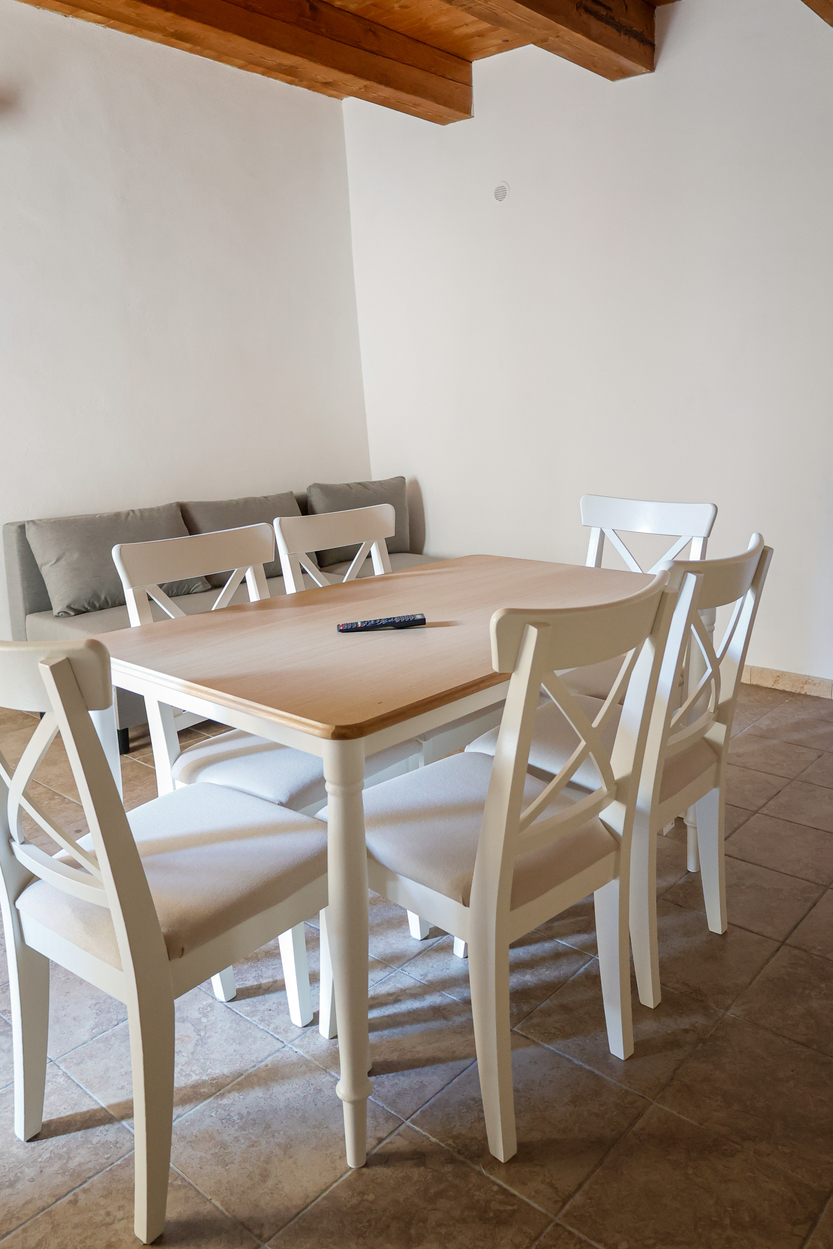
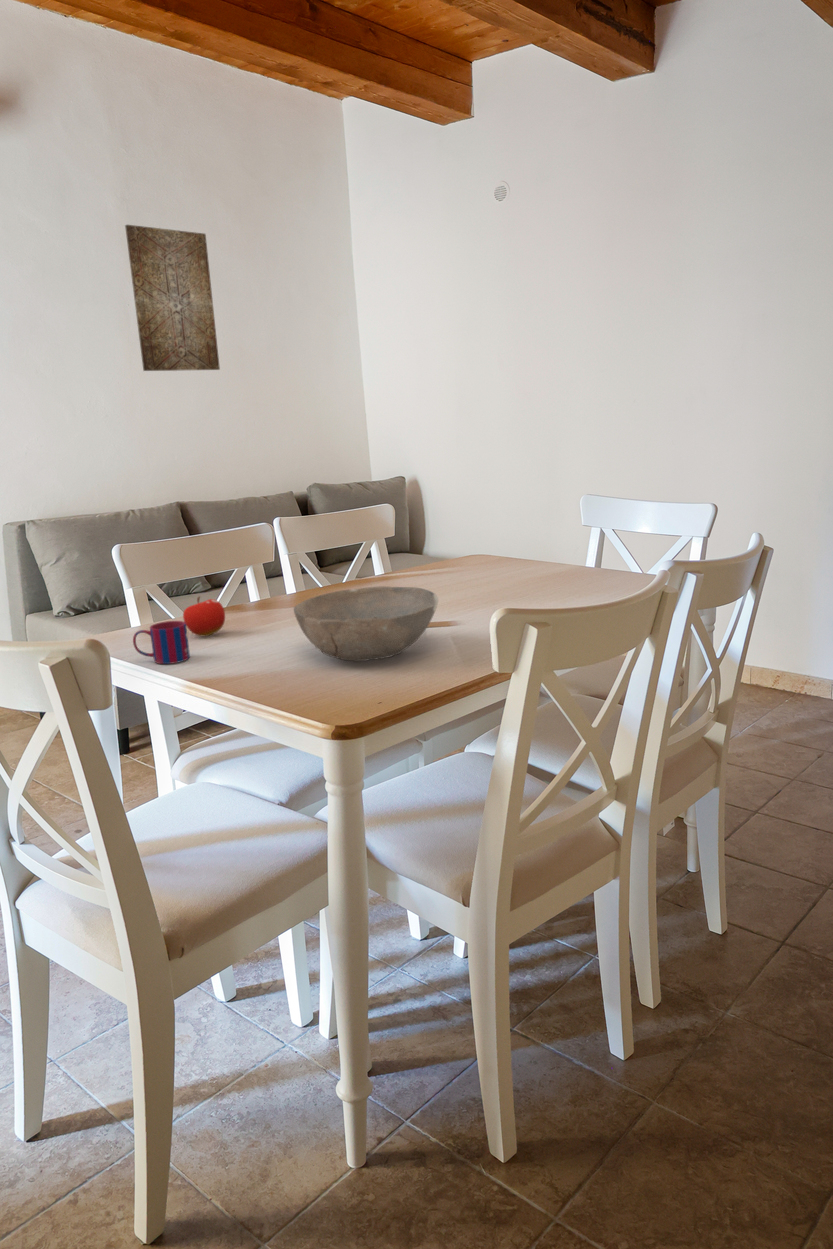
+ bowl [293,586,439,663]
+ wall art [124,224,221,372]
+ mug [132,620,191,665]
+ fruit [182,595,226,637]
